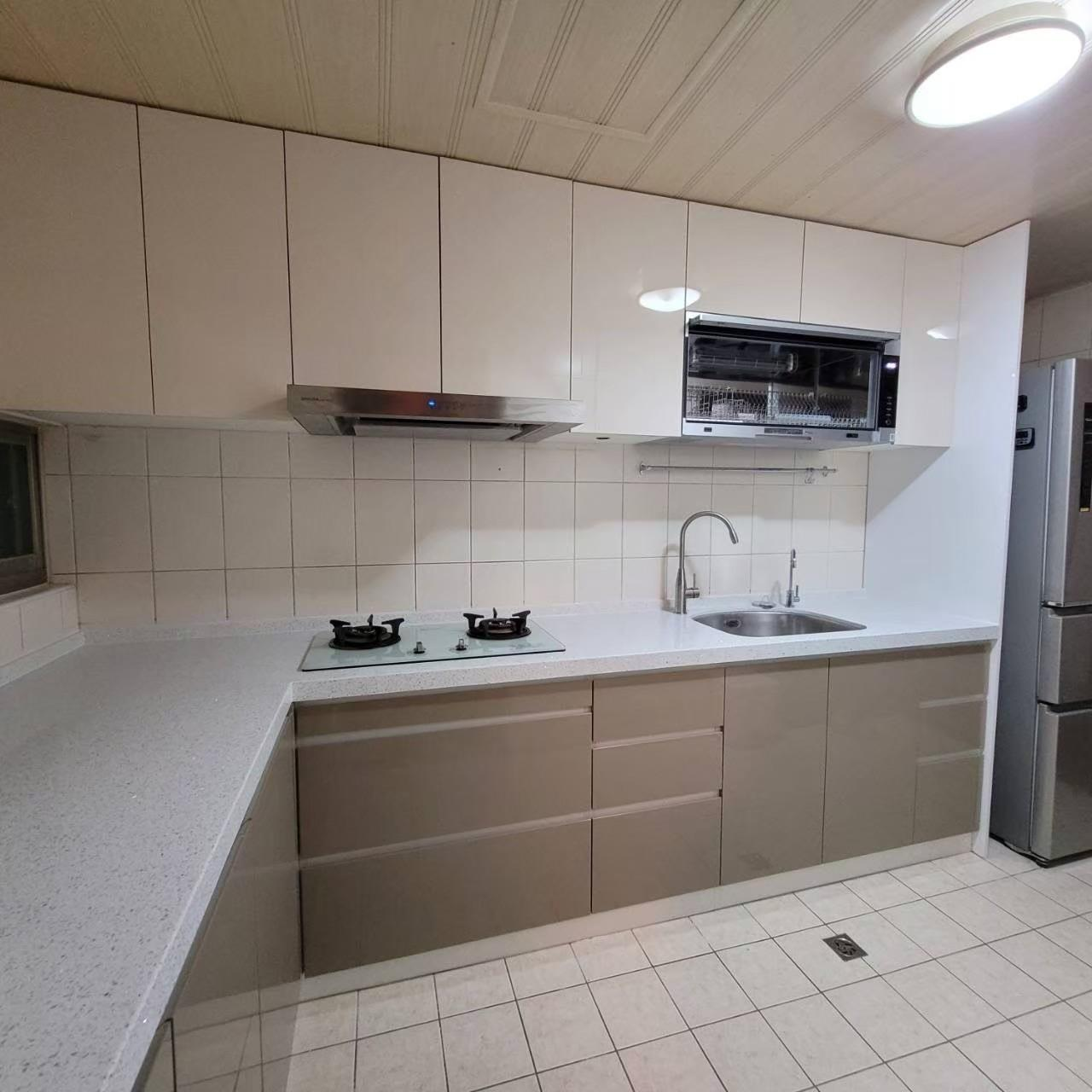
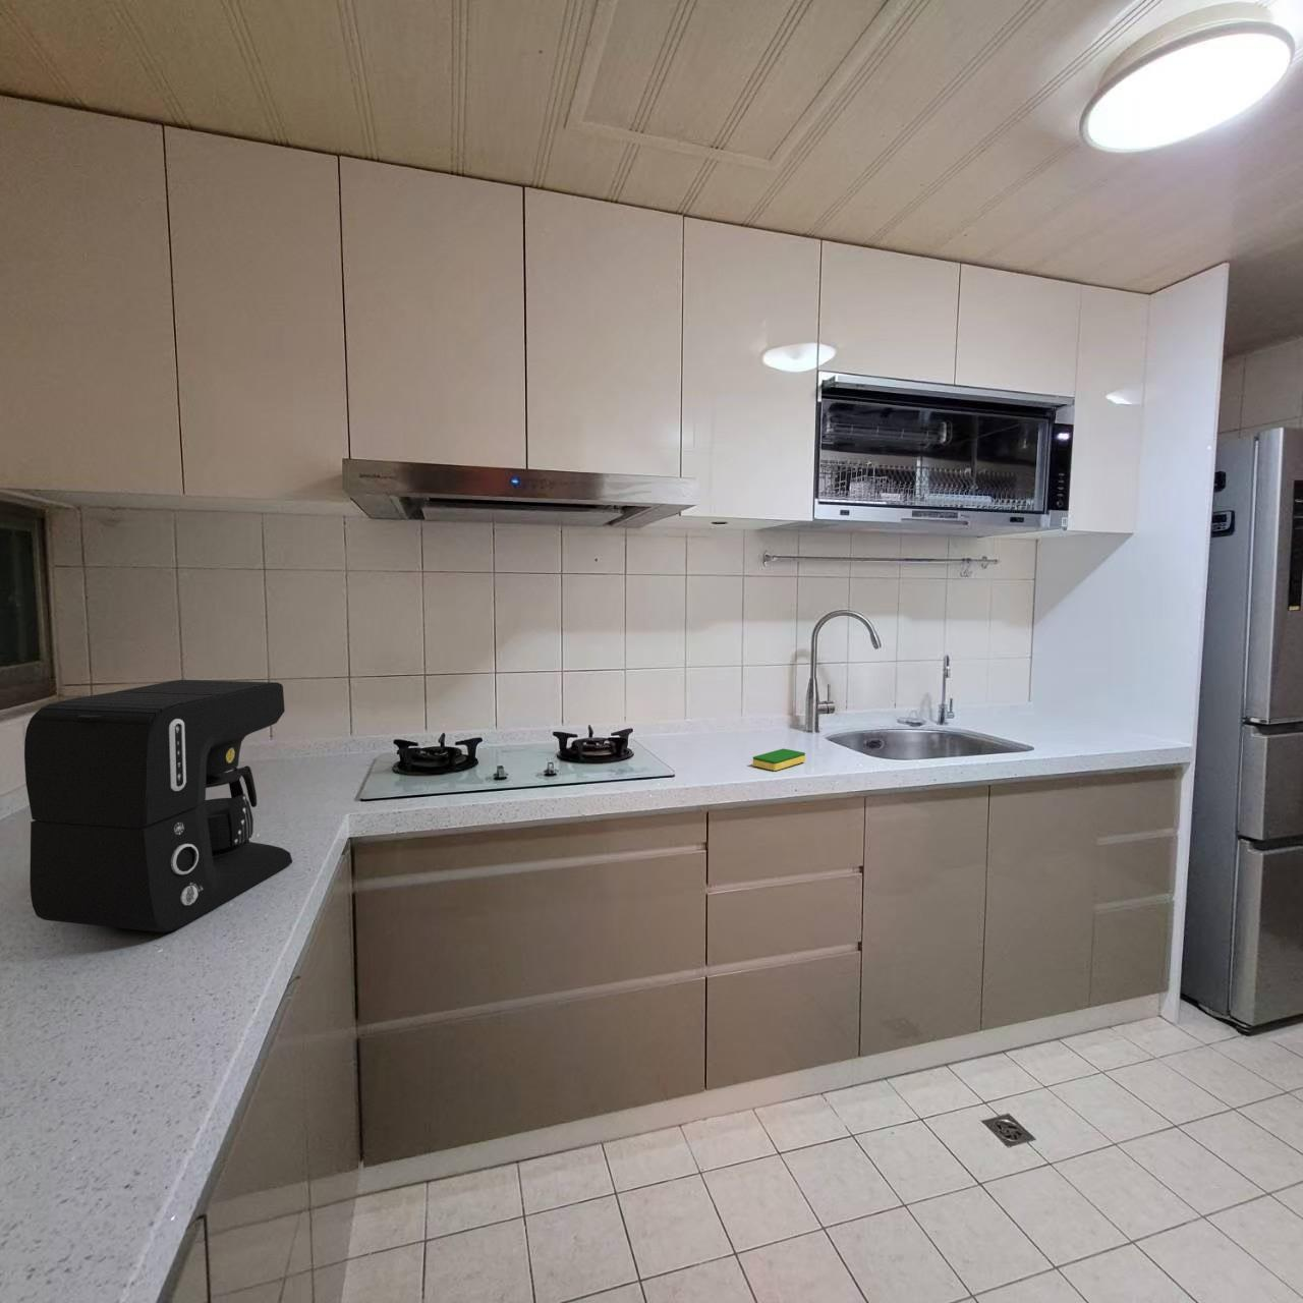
+ dish sponge [752,747,807,772]
+ coffee maker [24,679,294,933]
